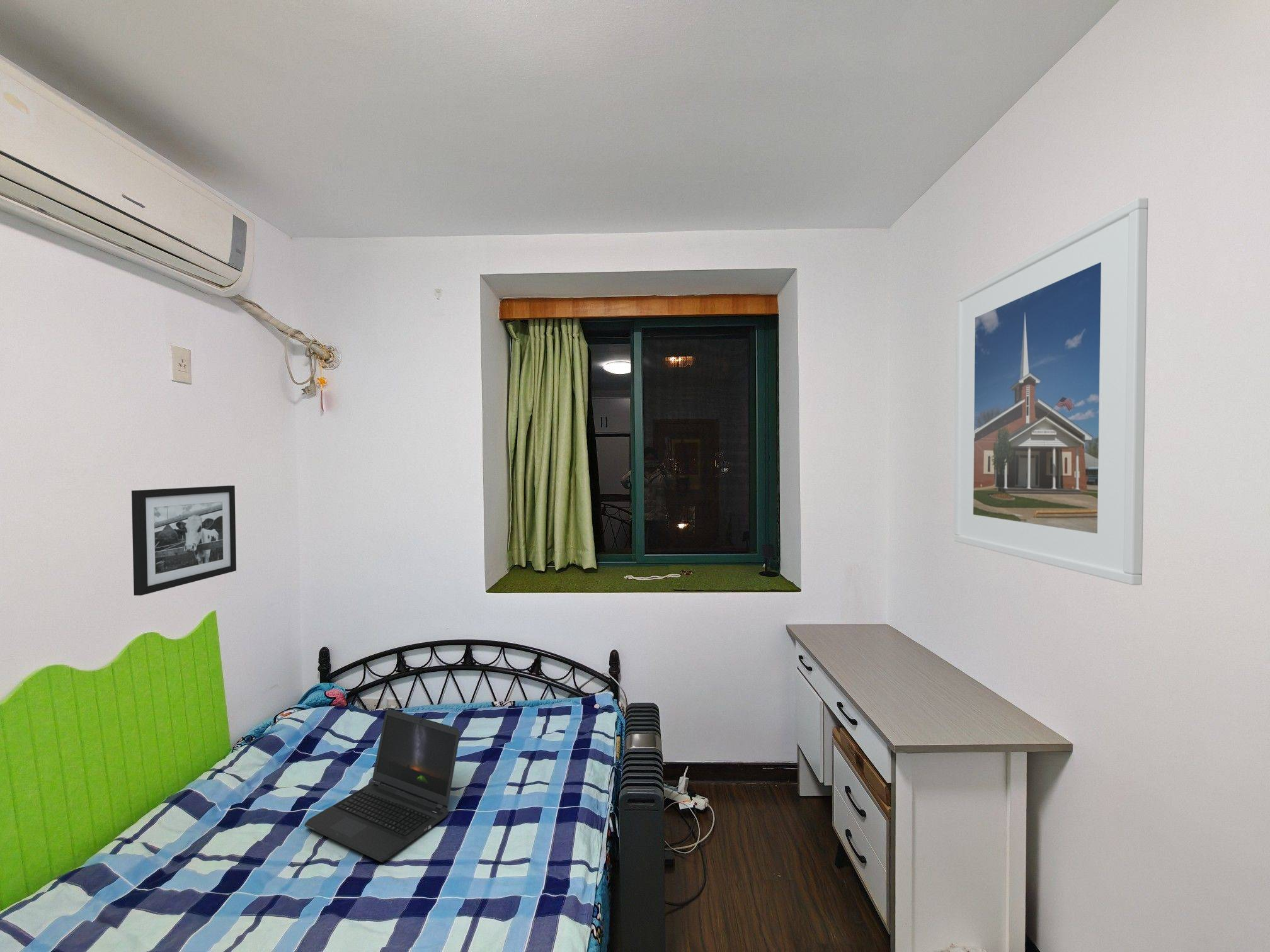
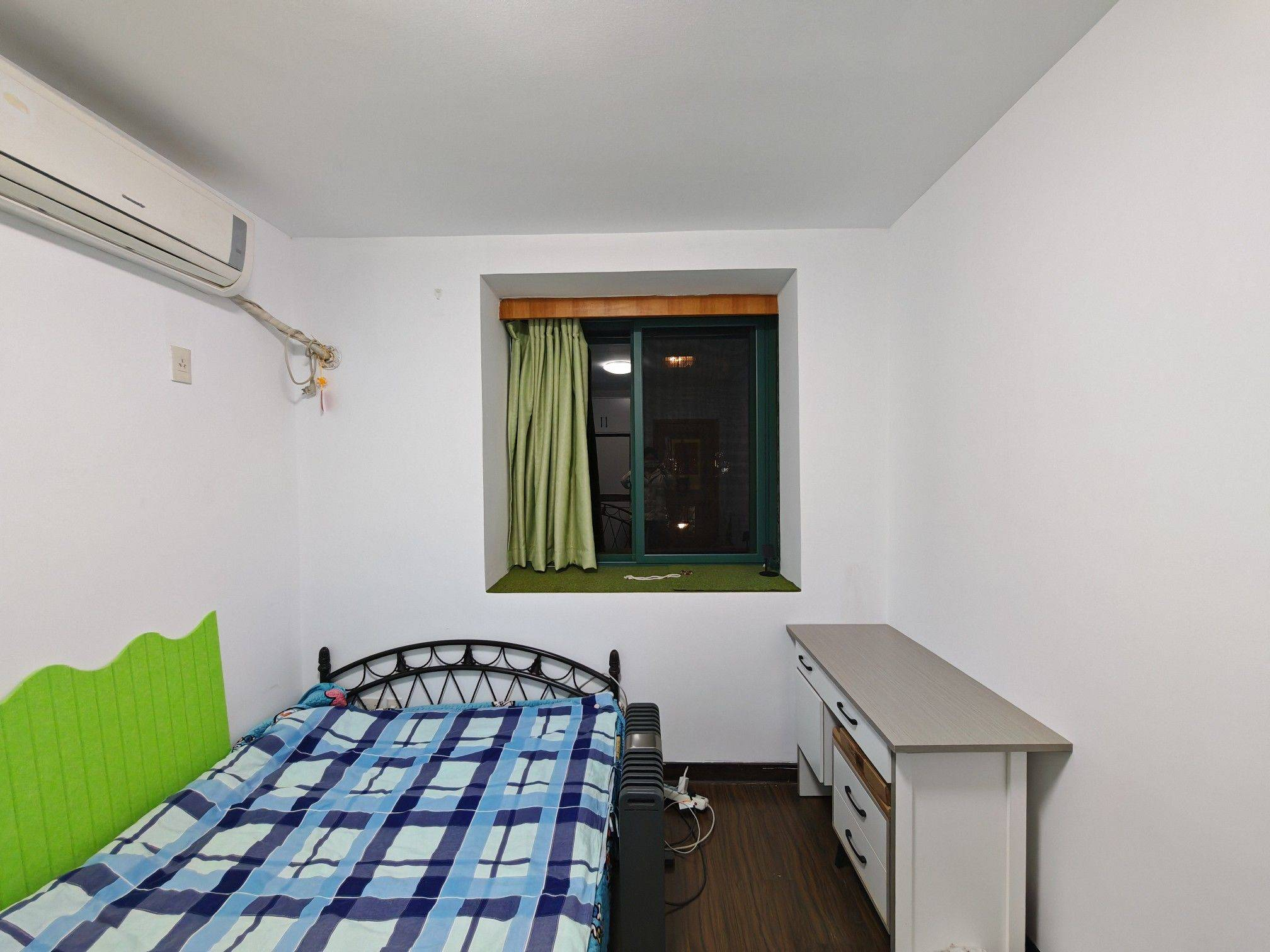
- laptop computer [304,708,461,863]
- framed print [954,197,1148,586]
- picture frame [131,485,237,596]
